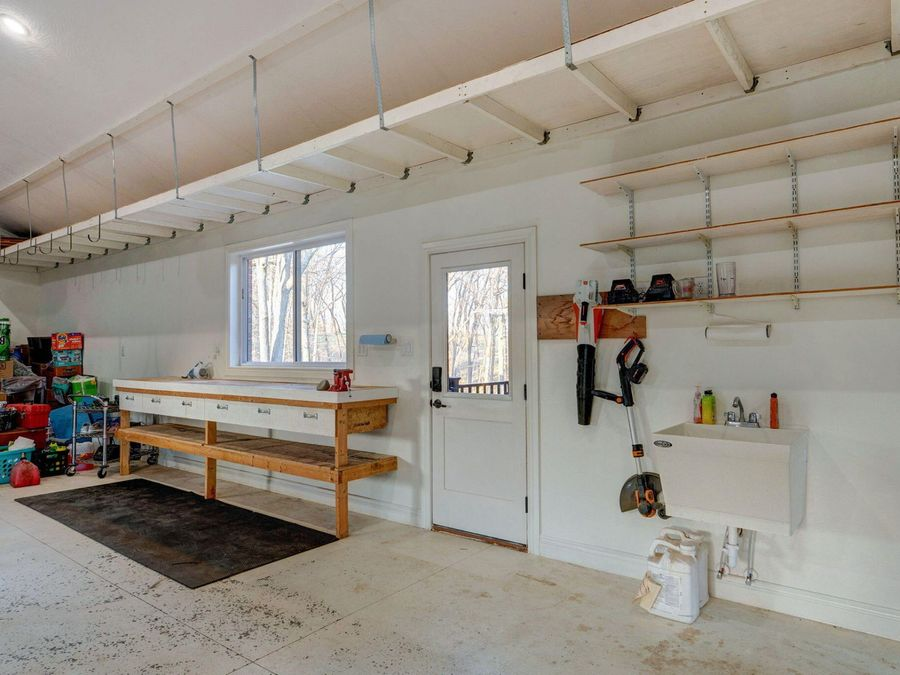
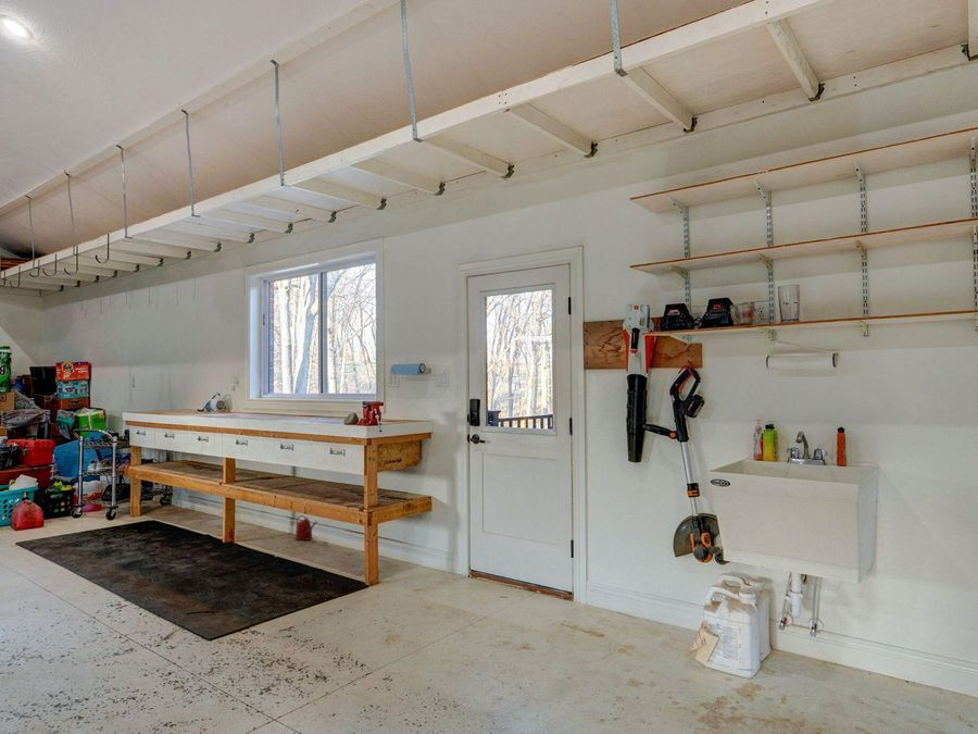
+ watering can [294,514,318,542]
